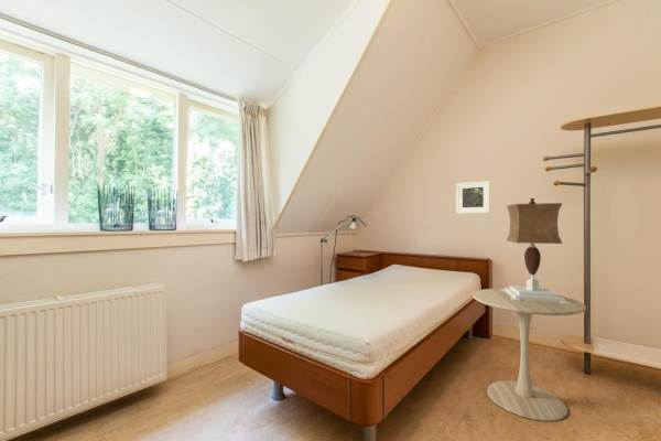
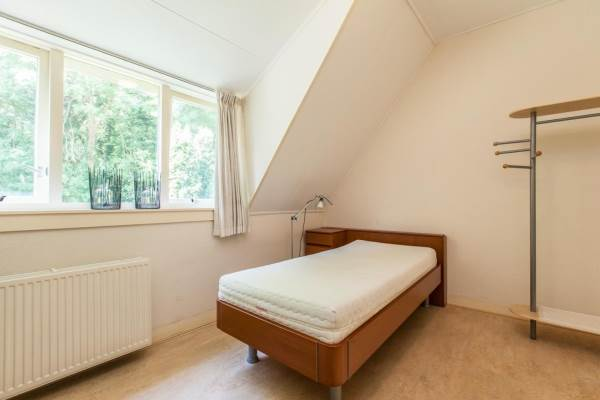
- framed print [455,180,491,215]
- side table [472,288,587,422]
- table lamp [500,197,571,304]
